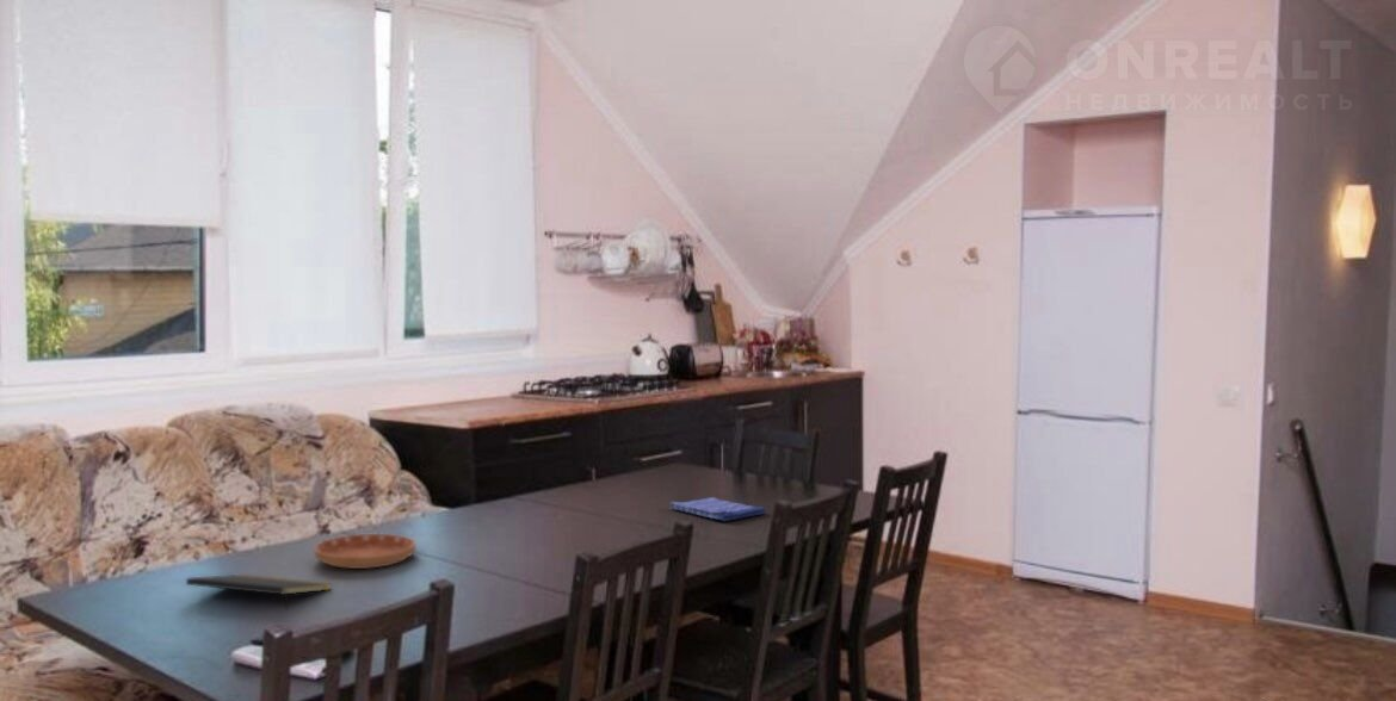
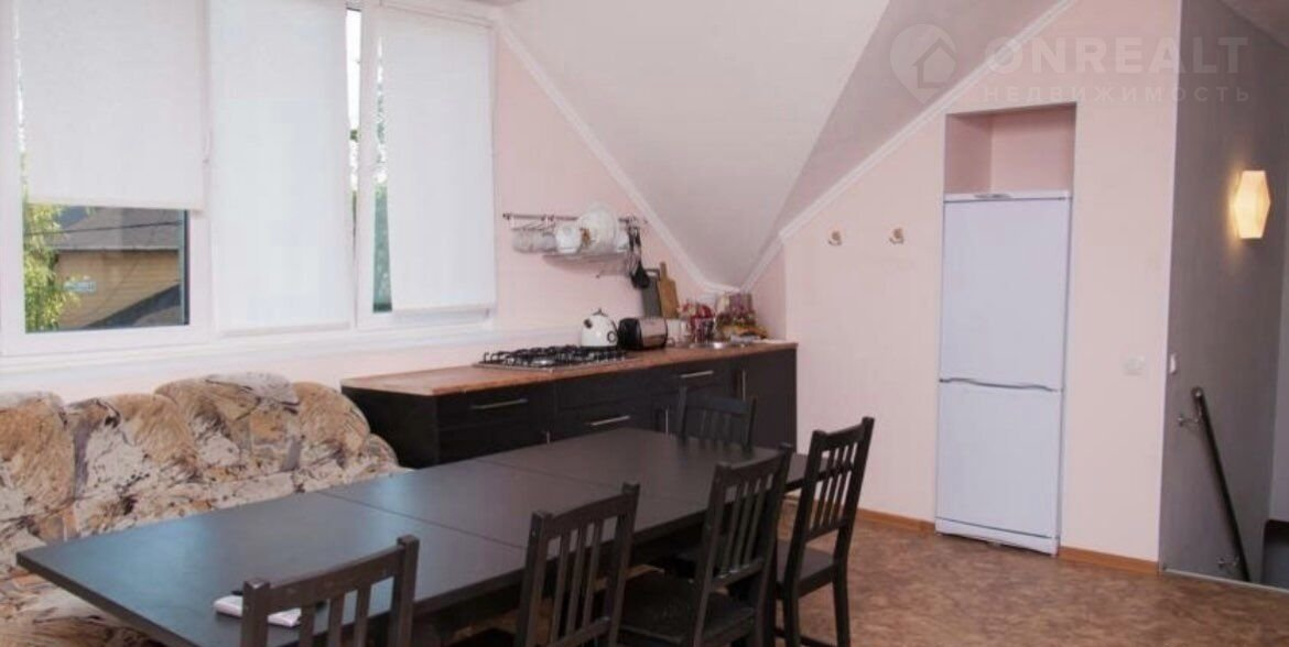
- saucer [313,533,416,570]
- notepad [185,573,333,612]
- dish towel [669,496,767,522]
